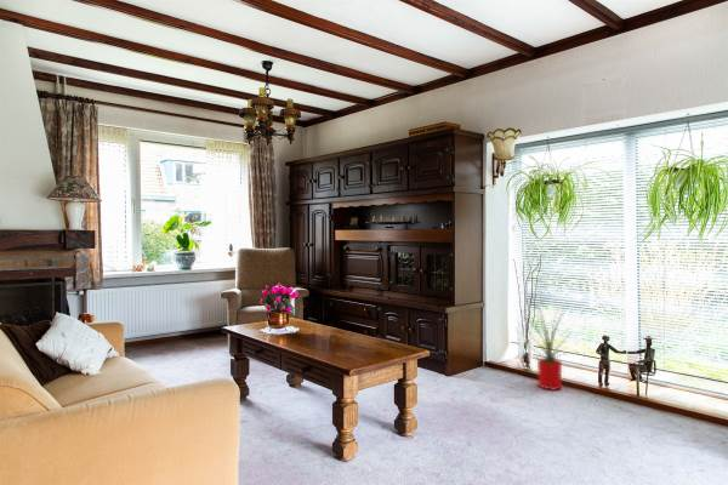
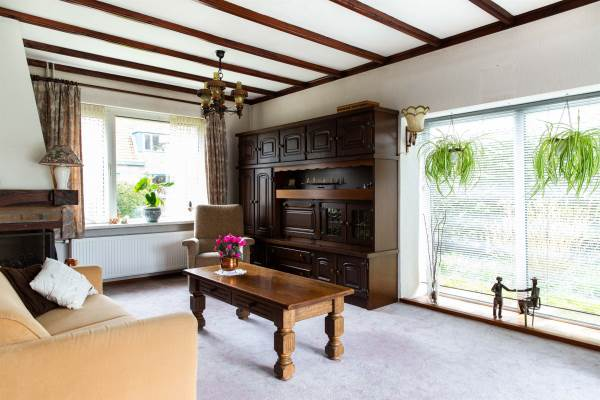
- house plant [516,301,585,392]
